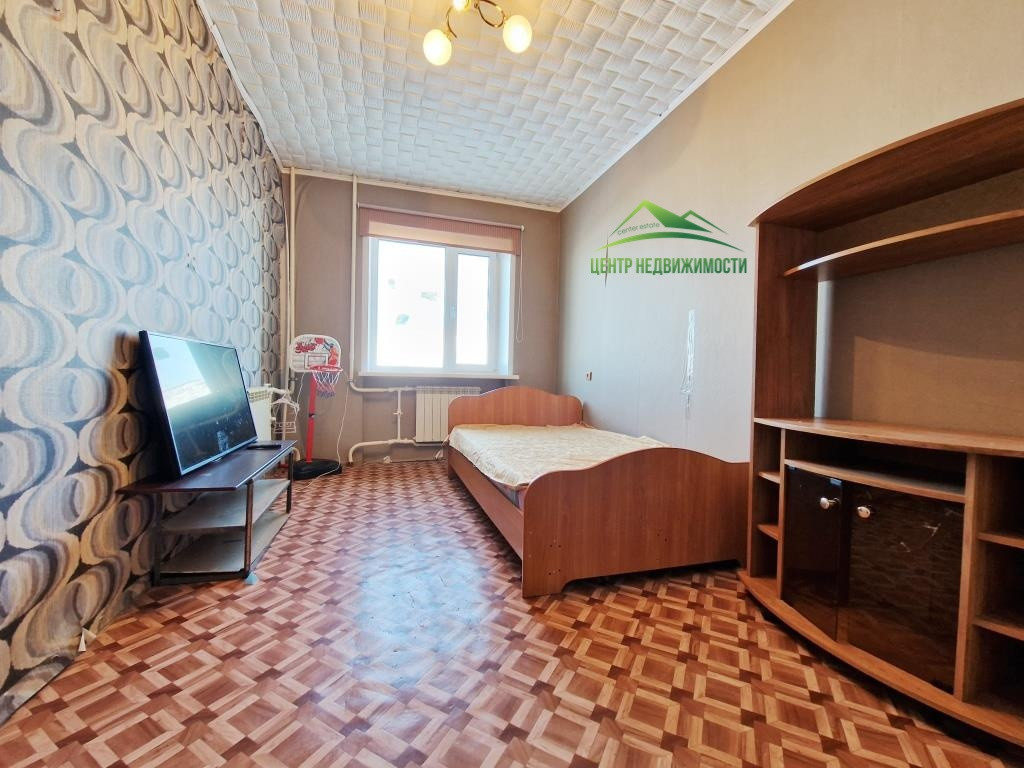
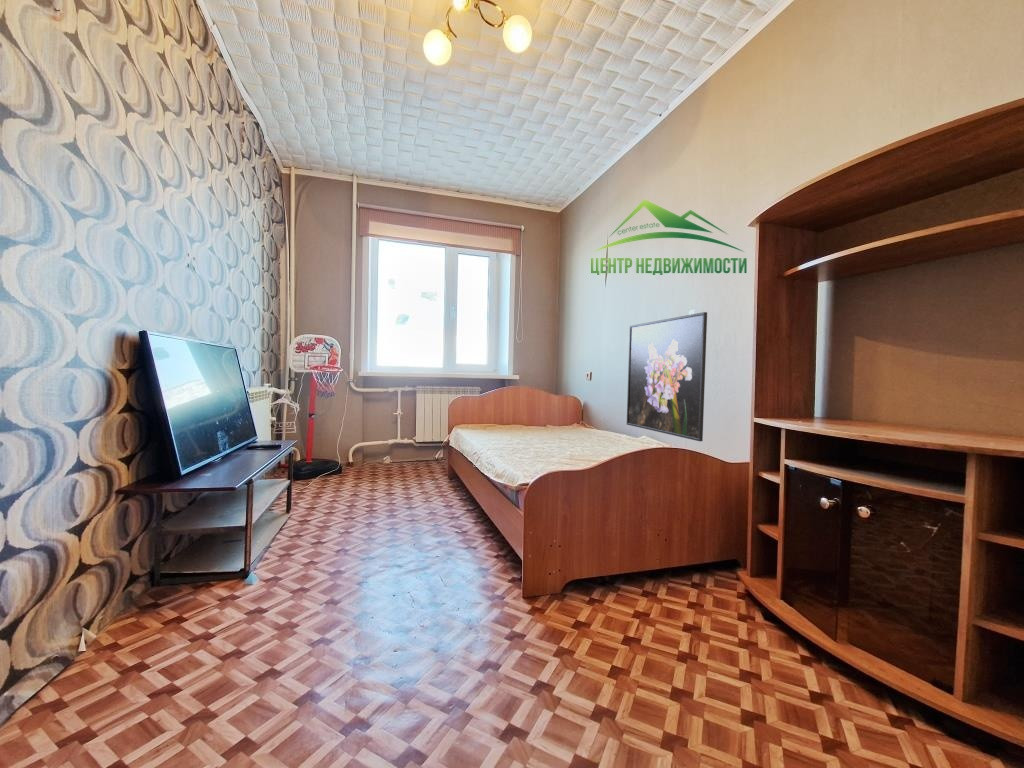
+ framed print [626,311,708,442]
